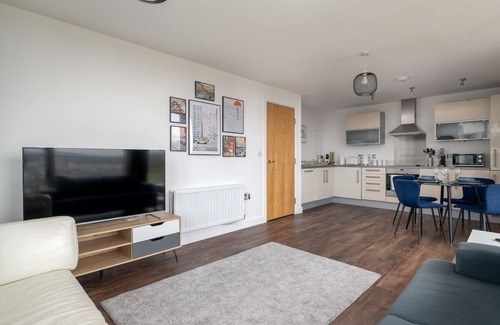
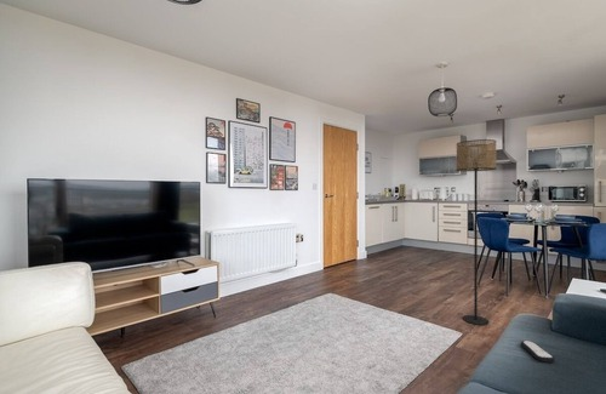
+ remote control [520,339,556,364]
+ floor lamp [456,138,498,326]
